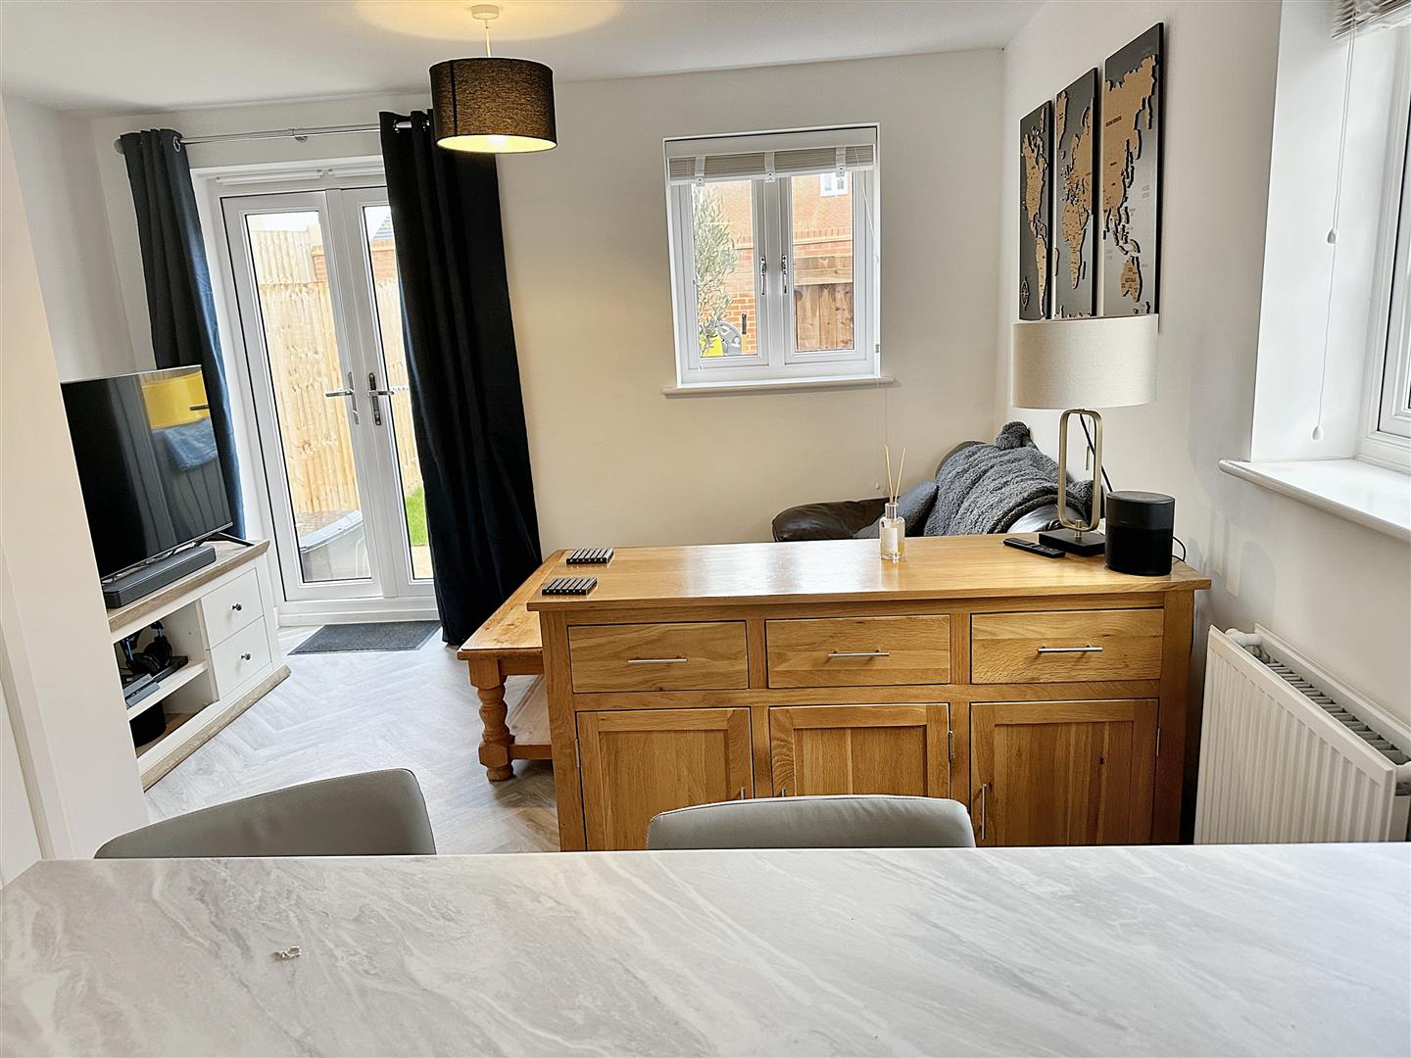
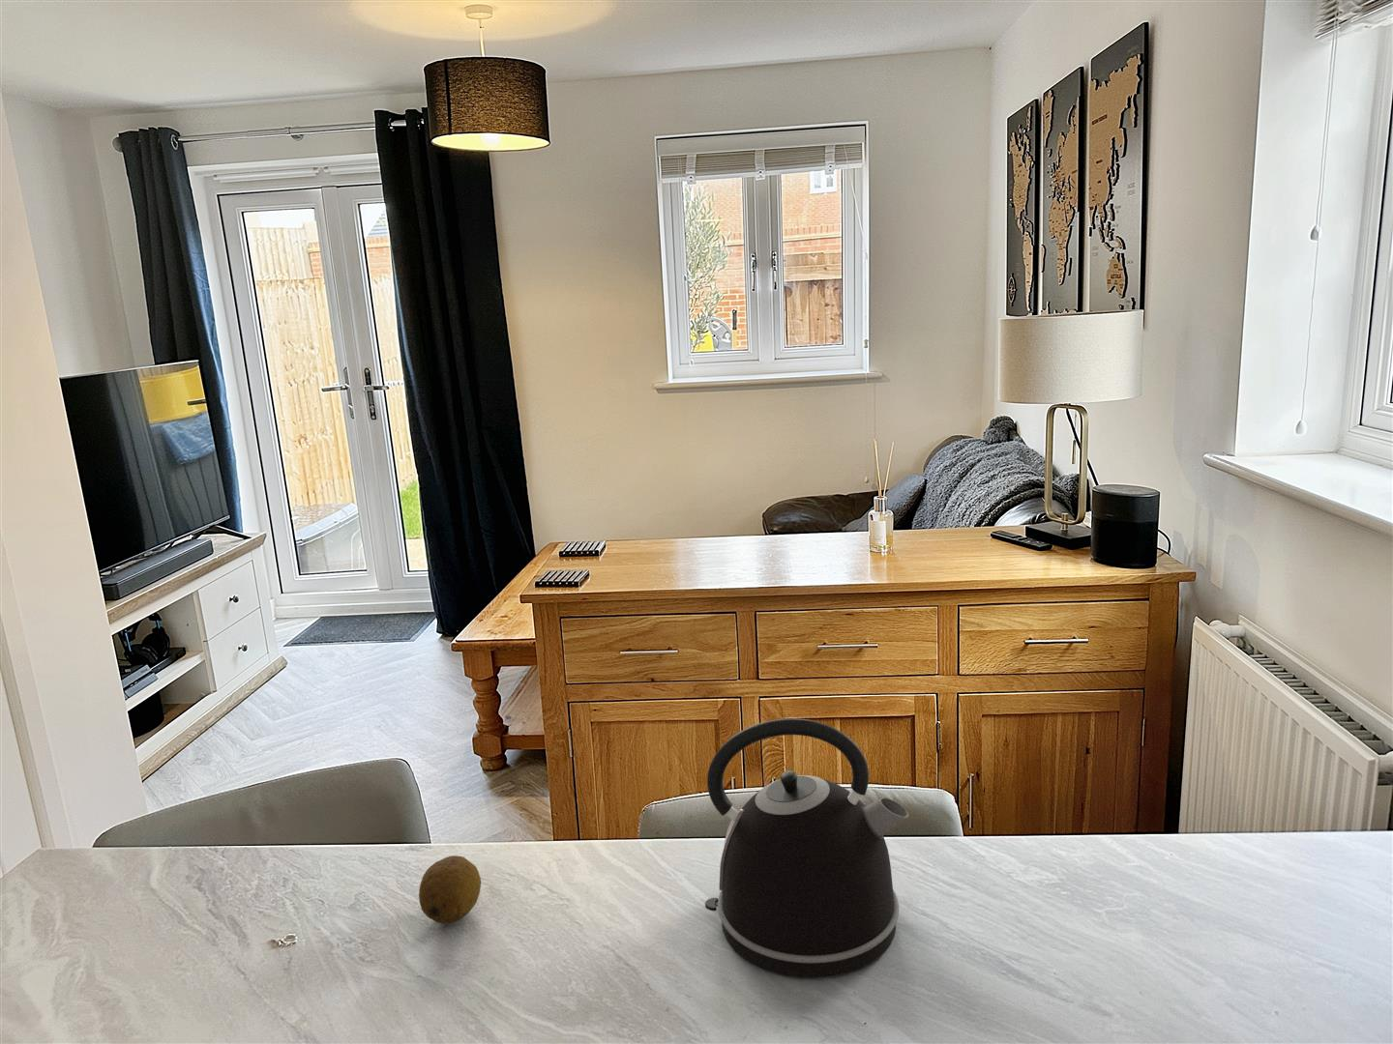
+ fruit [418,854,482,926]
+ kettle [704,717,909,979]
